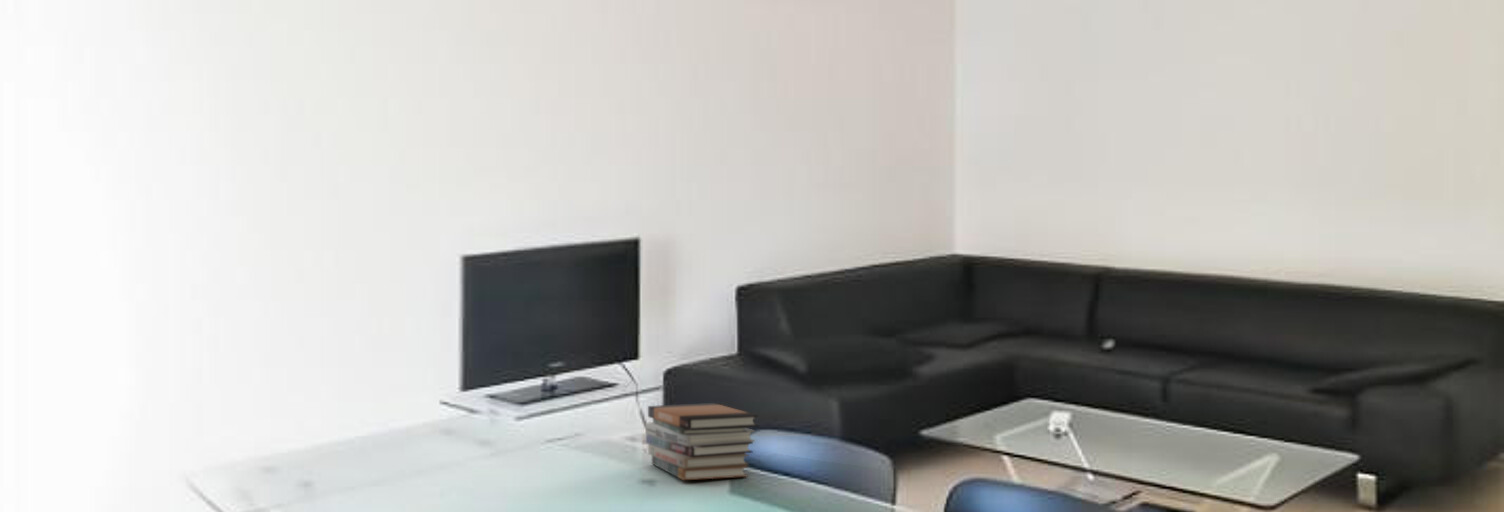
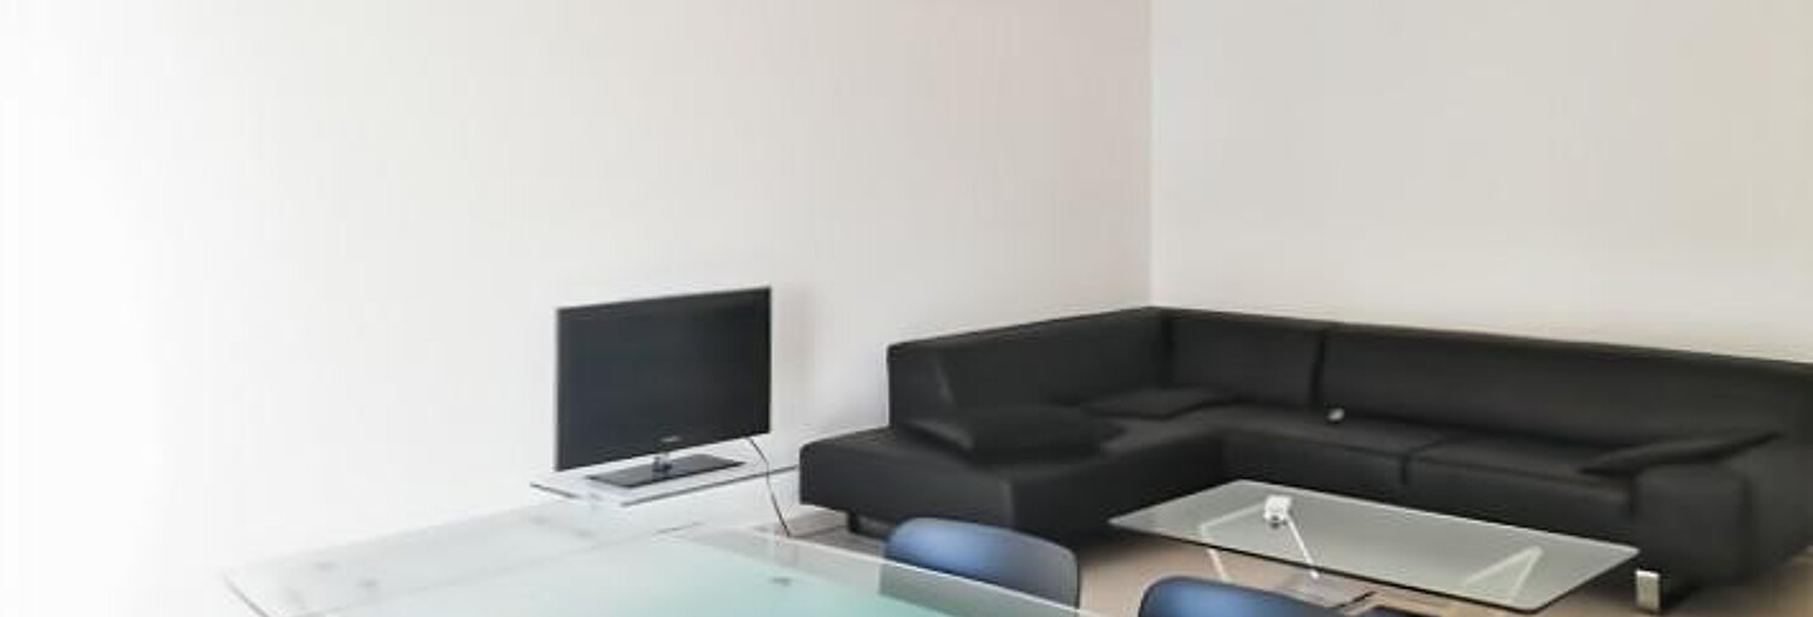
- book stack [645,402,759,481]
